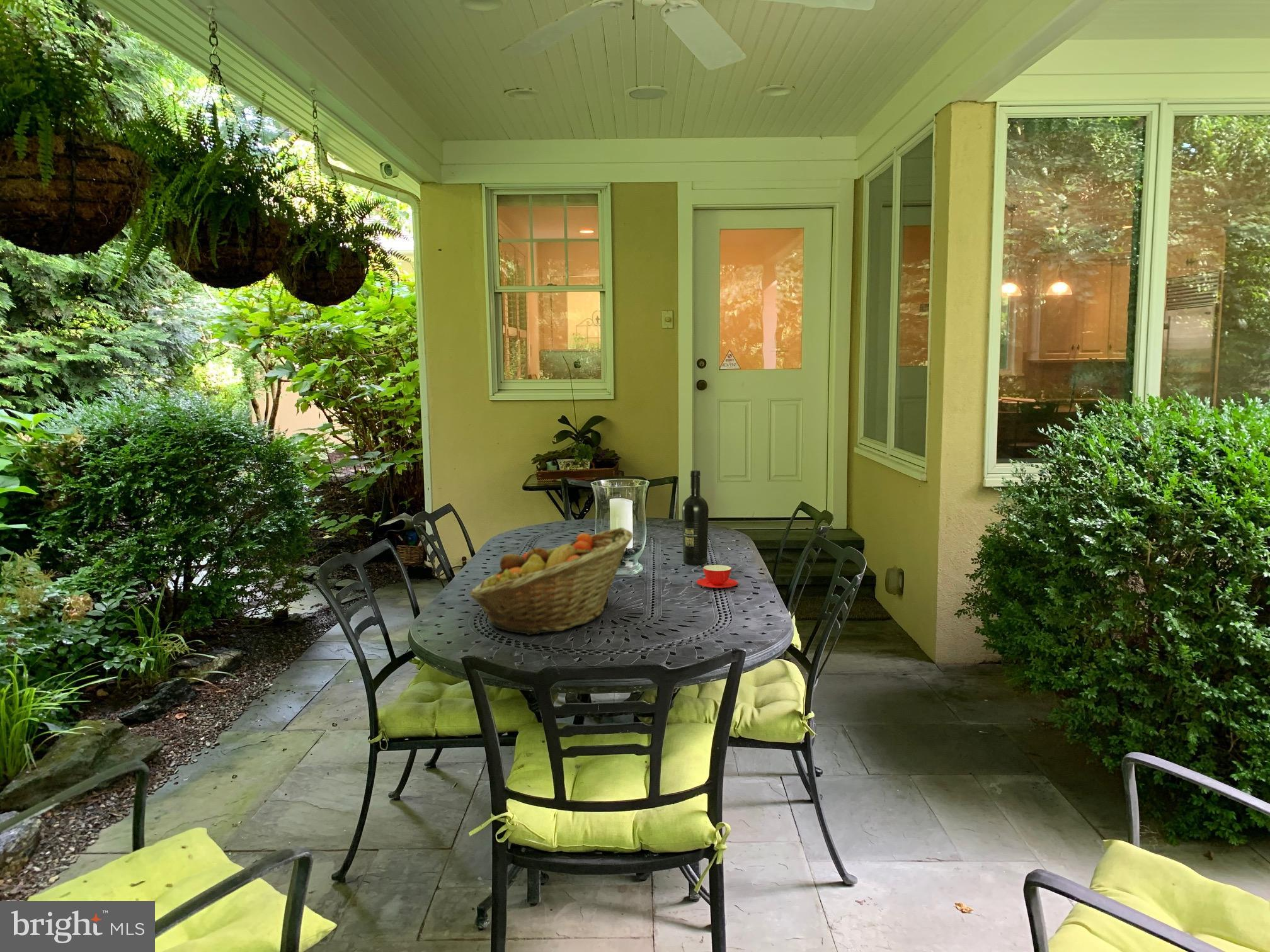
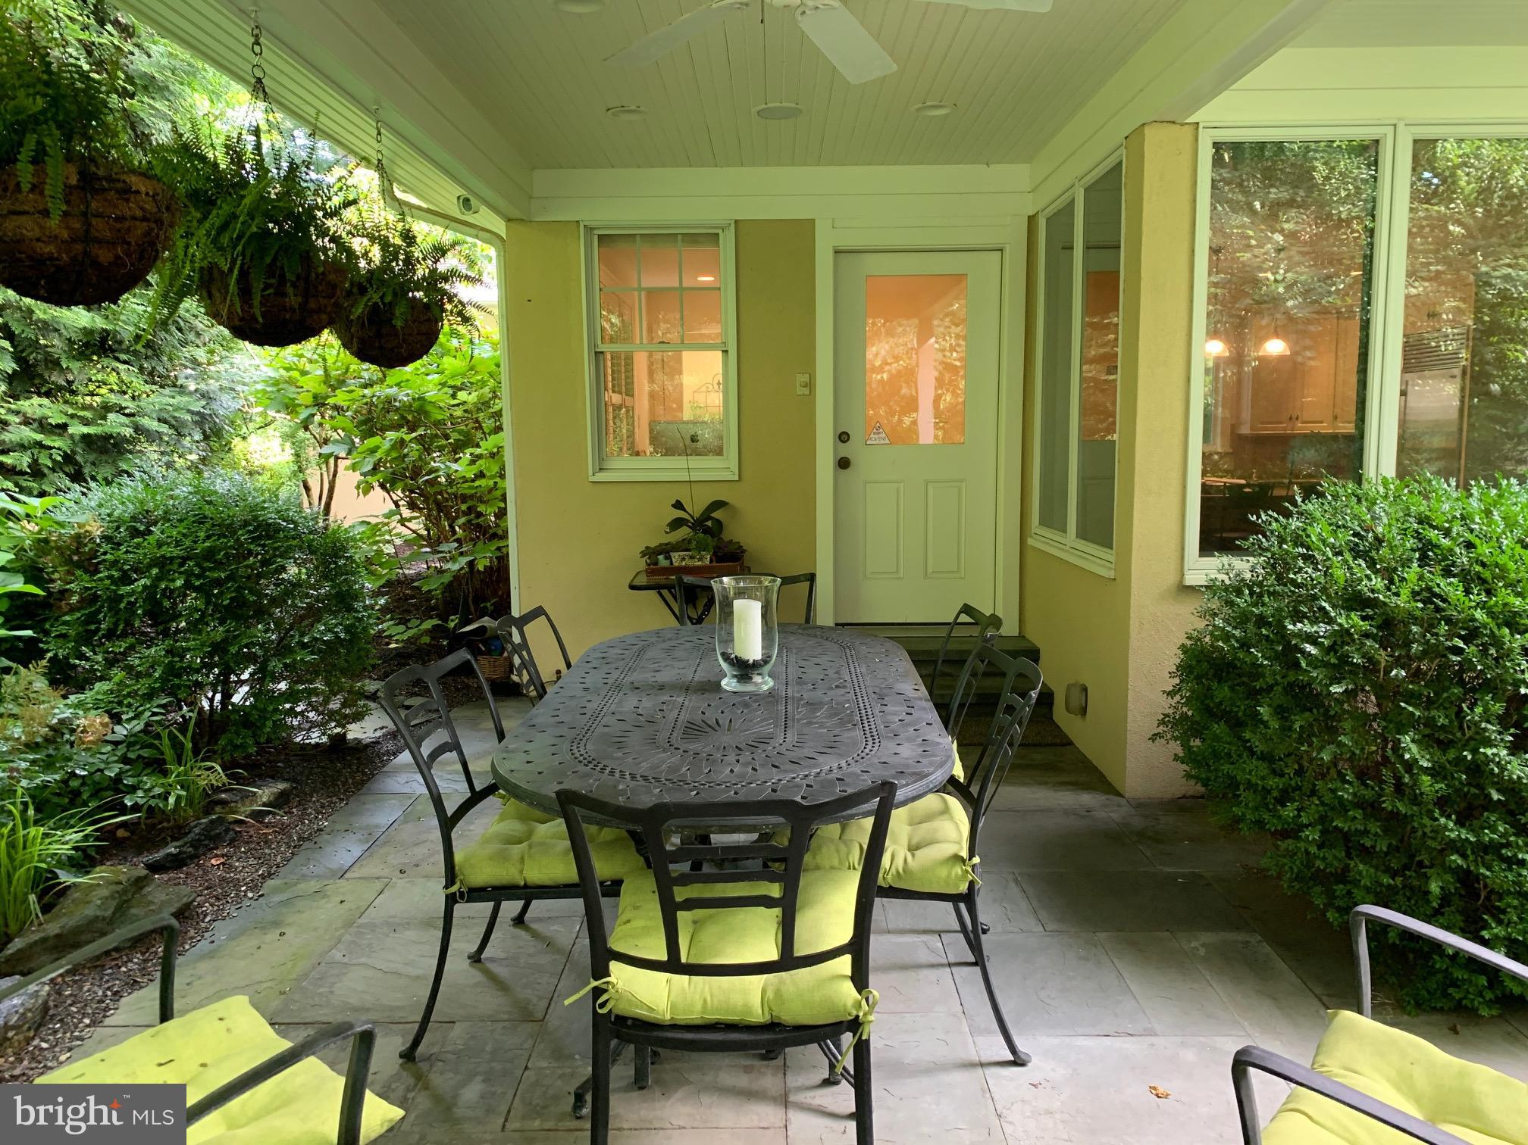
- wine bottle [682,470,709,565]
- fruit basket [469,527,634,636]
- teacup [696,564,738,588]
